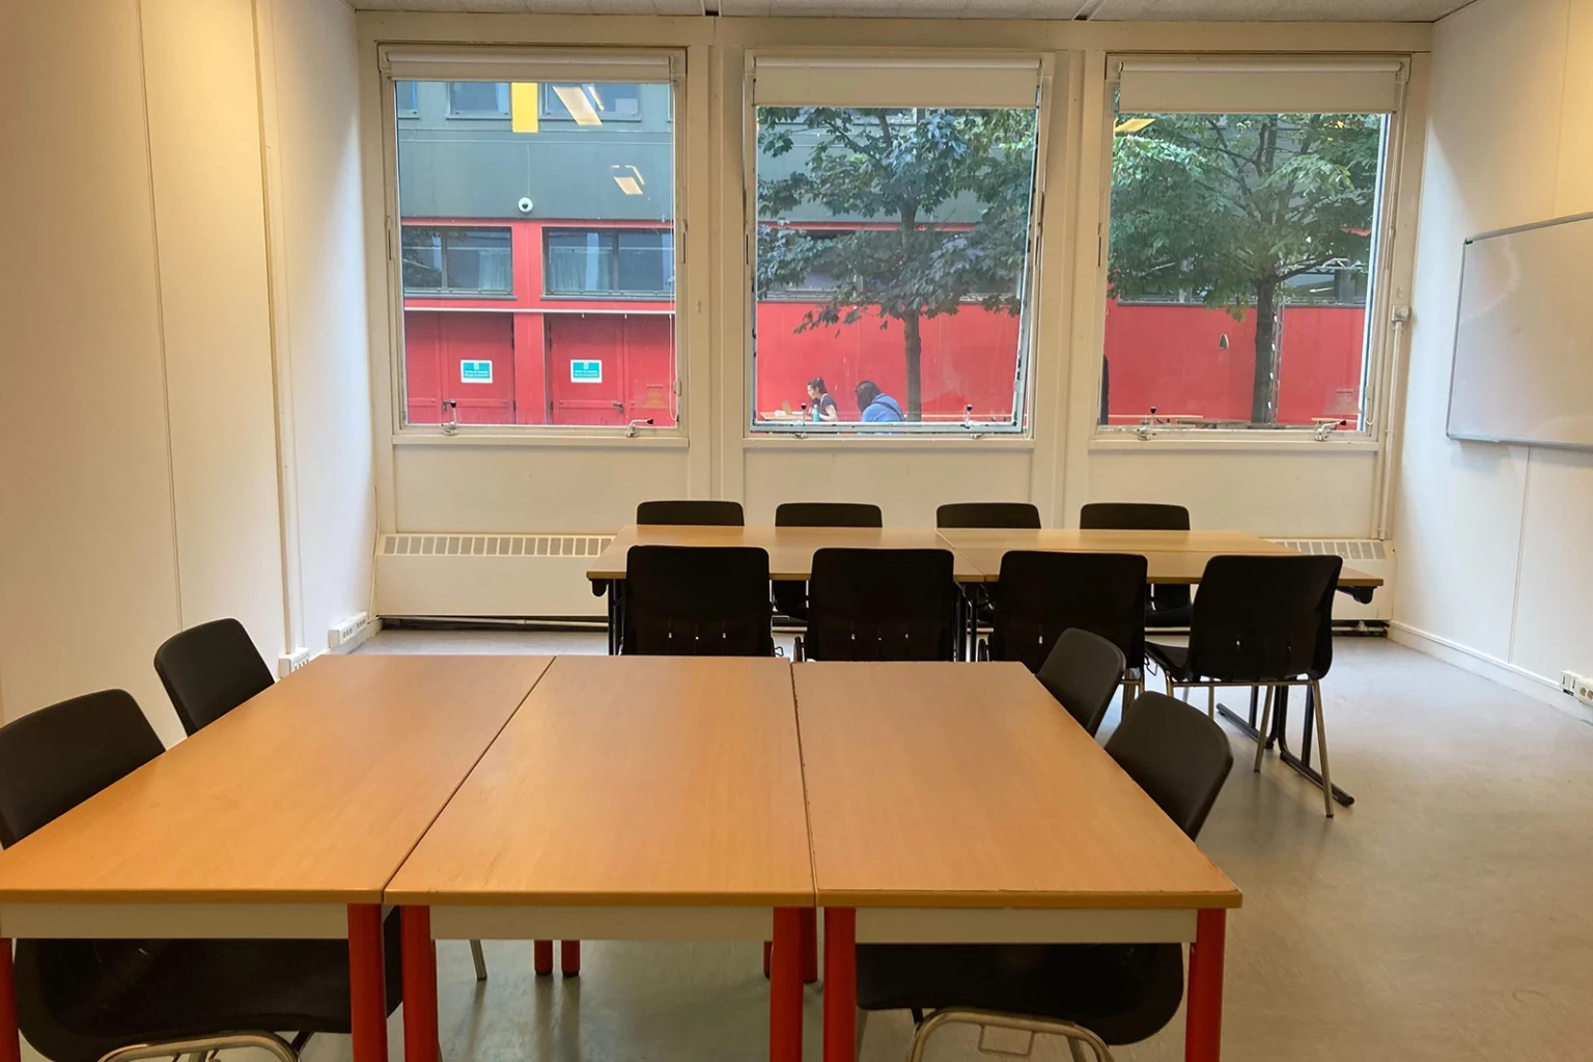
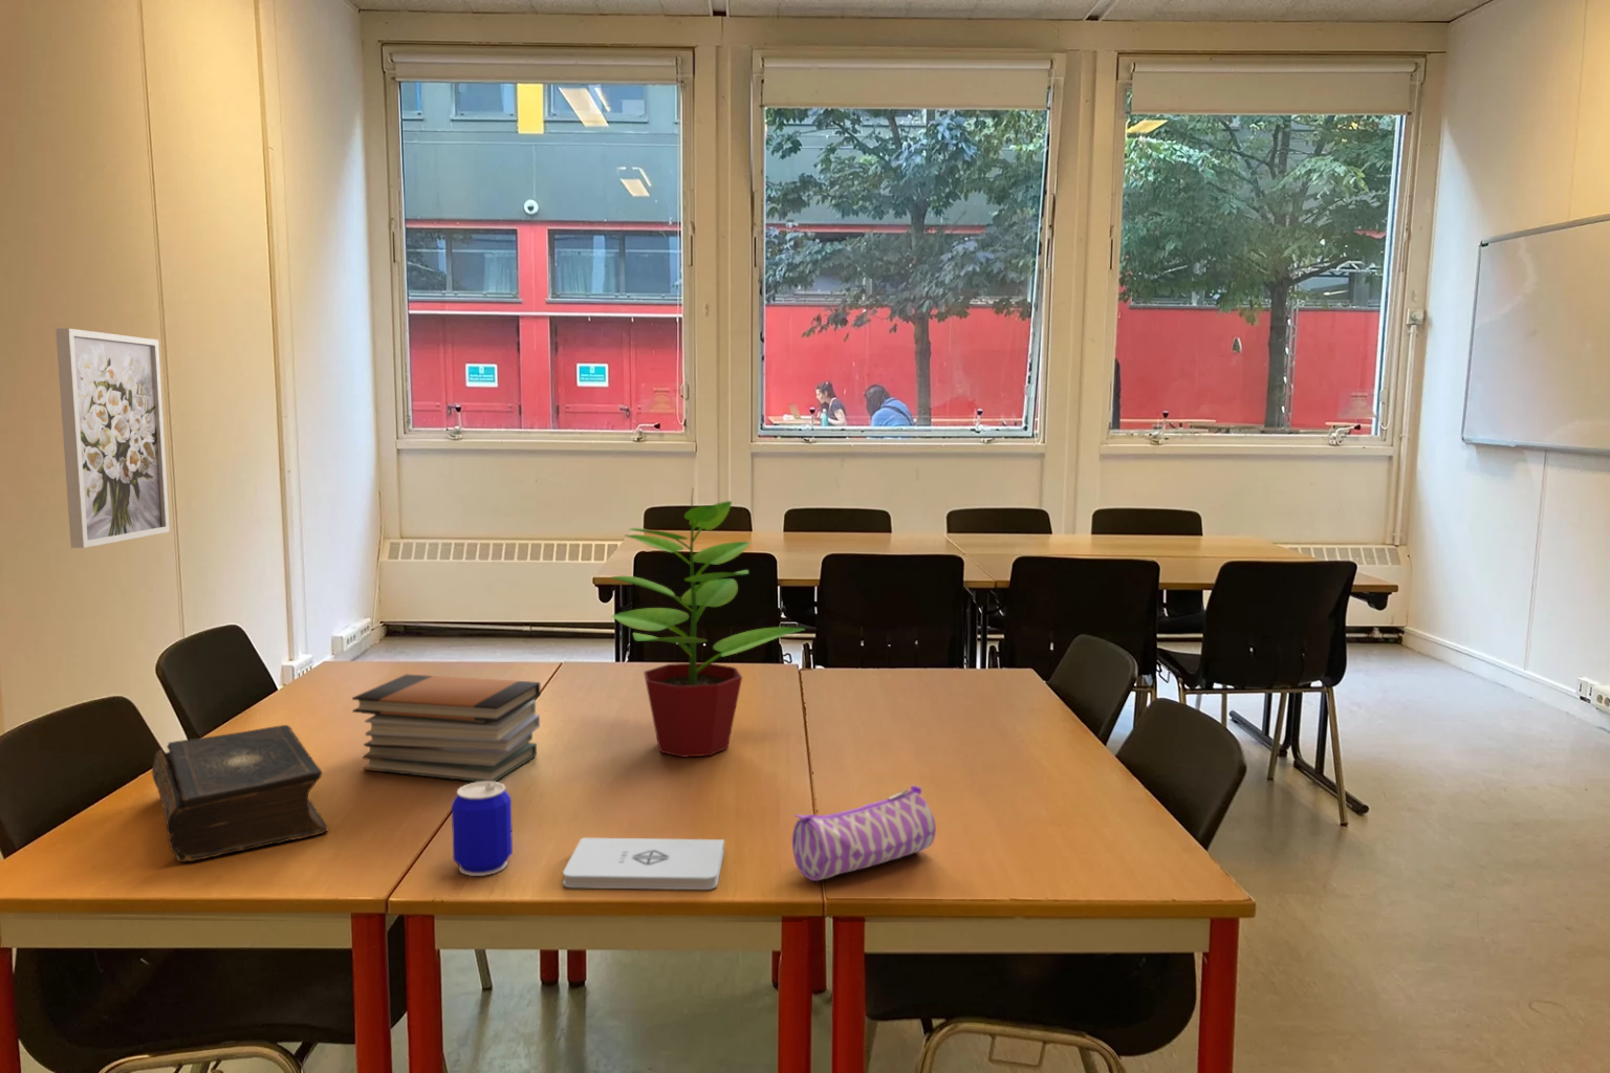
+ beer can [450,781,514,877]
+ book [151,725,329,863]
+ notepad [562,837,726,891]
+ potted plant [609,486,806,759]
+ wall art [54,327,171,548]
+ book stack [351,674,541,783]
+ pencil case [792,784,937,883]
